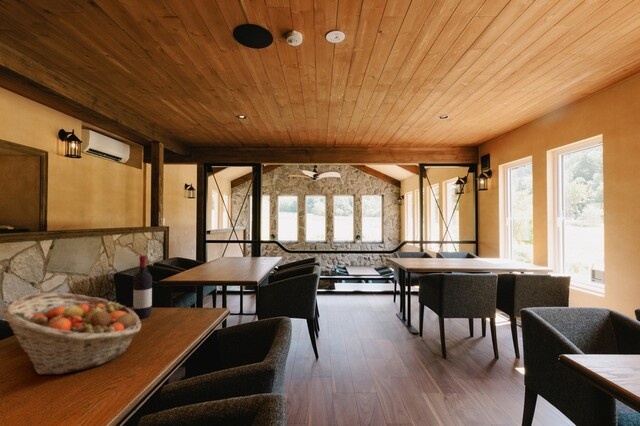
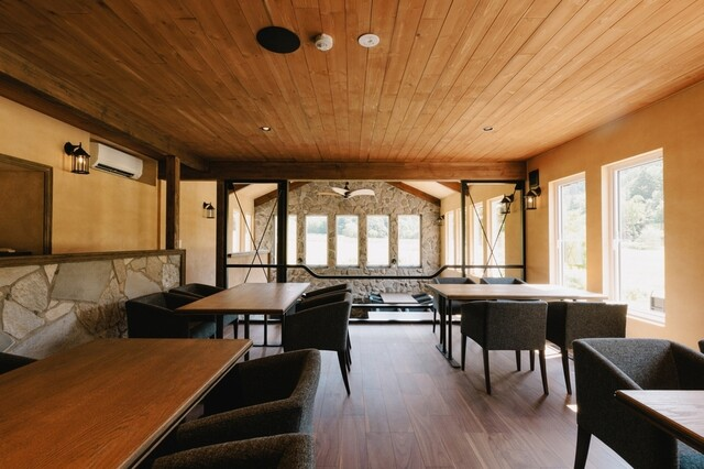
- fruit basket [0,292,142,376]
- wine bottle [132,255,153,319]
